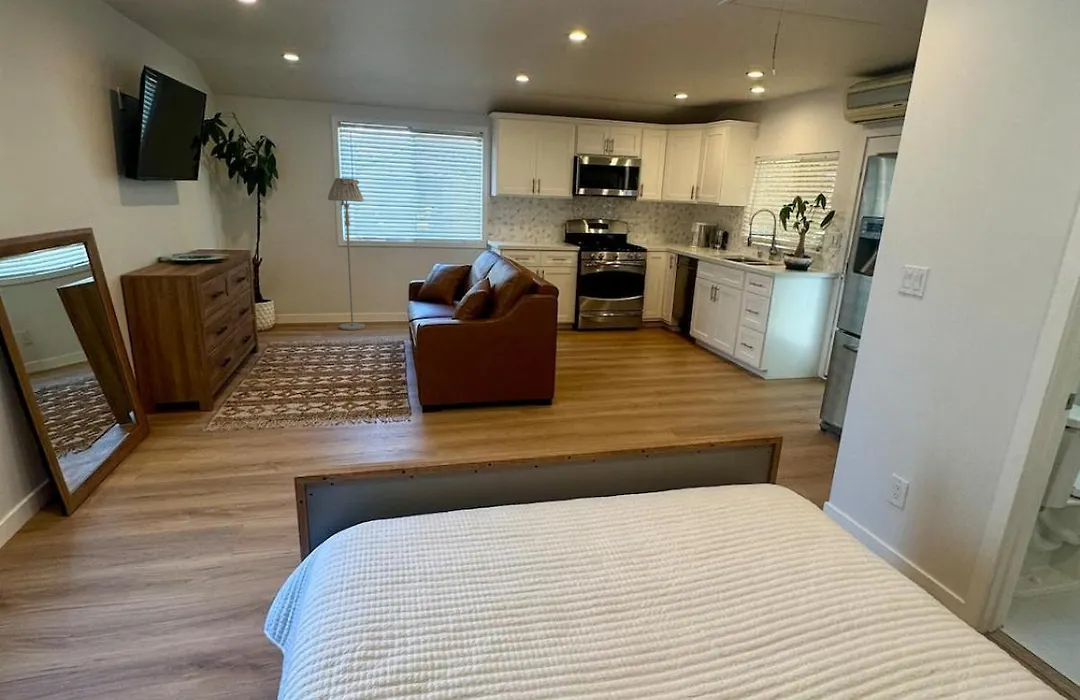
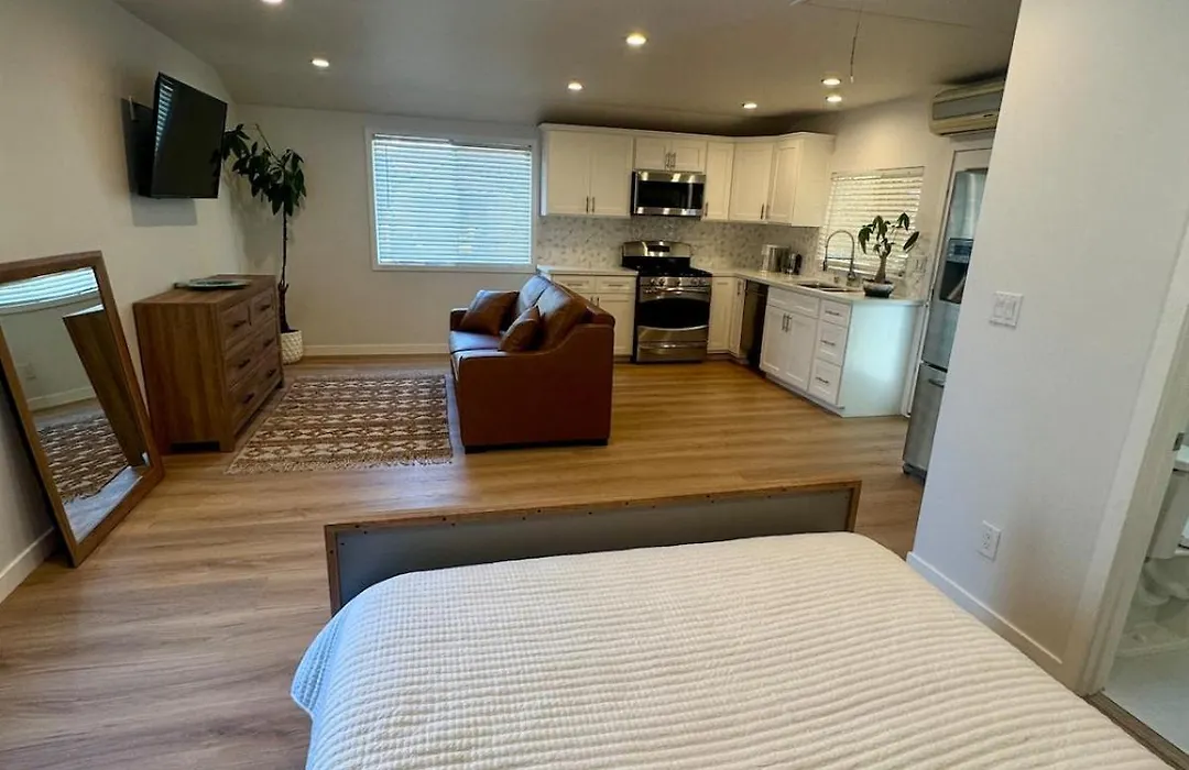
- floor lamp [327,177,366,331]
